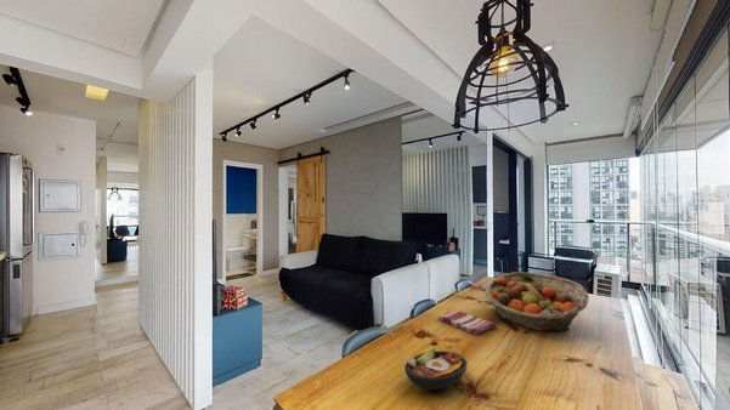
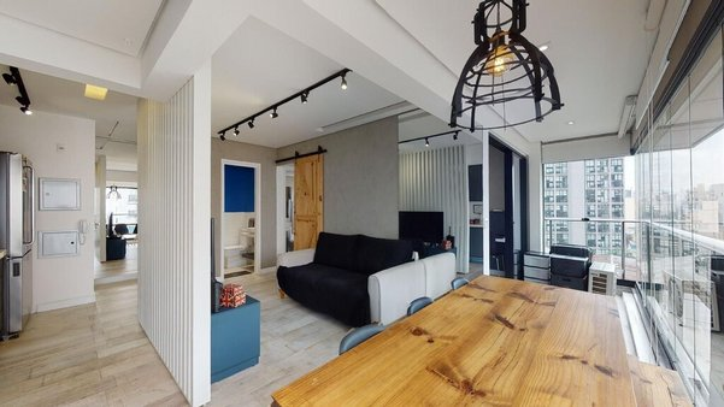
- fruit basket [485,271,590,332]
- dish towel [437,309,497,336]
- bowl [403,348,469,391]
